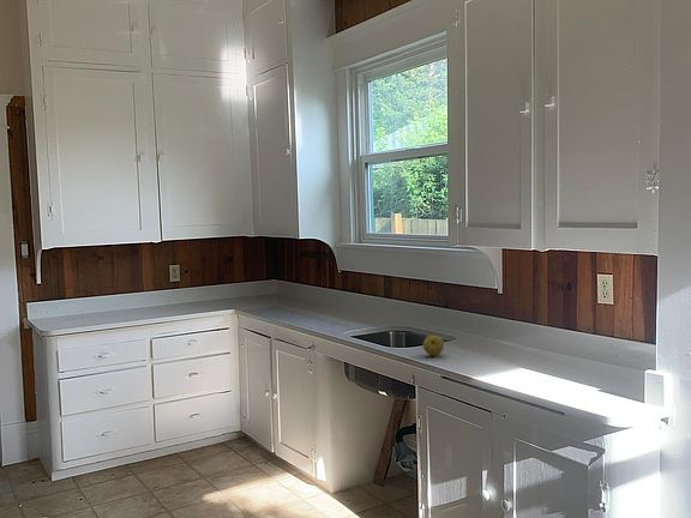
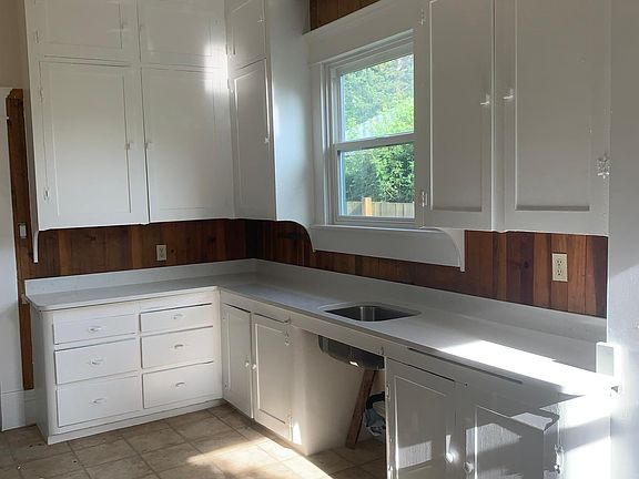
- fruit [422,335,445,357]
